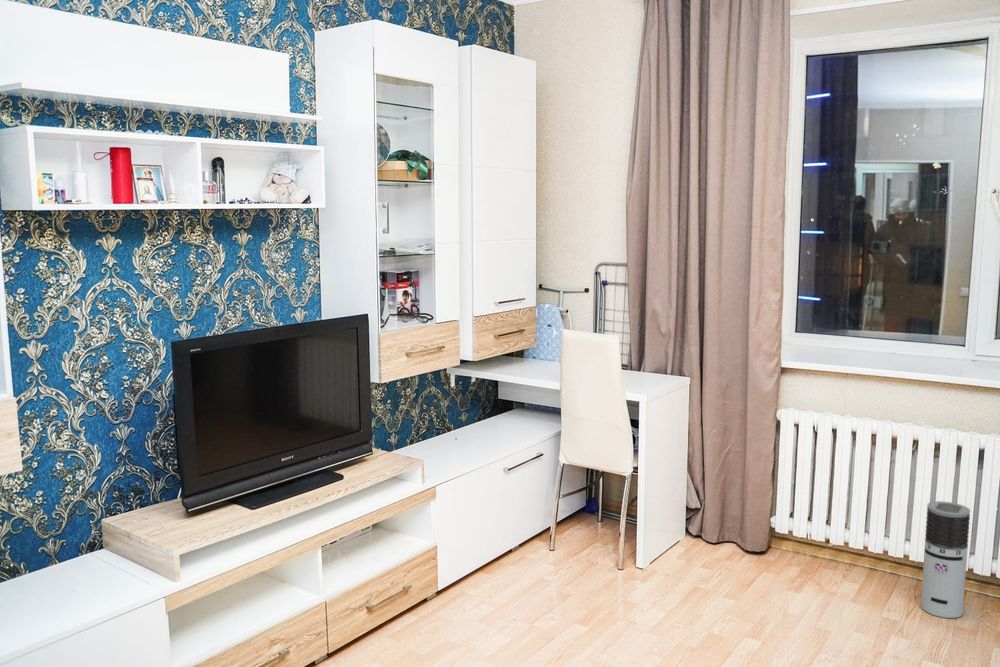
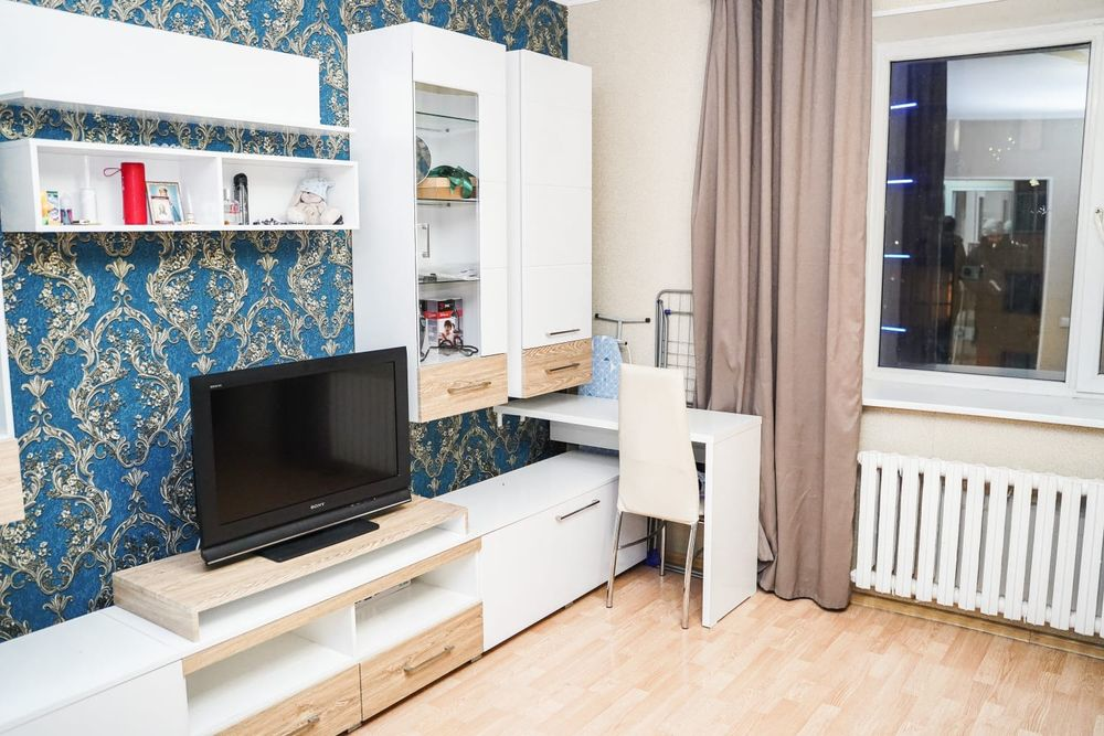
- air purifier [920,500,971,619]
